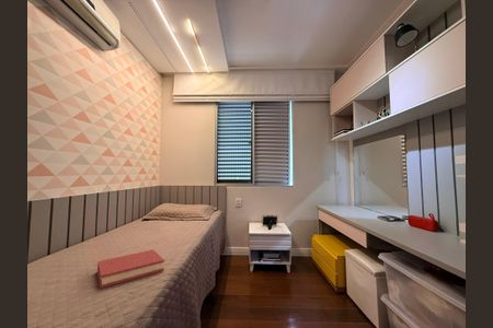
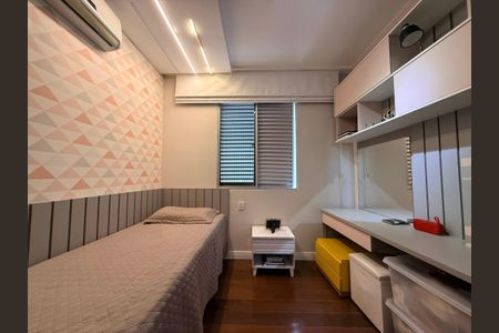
- hardback book [96,249,165,290]
